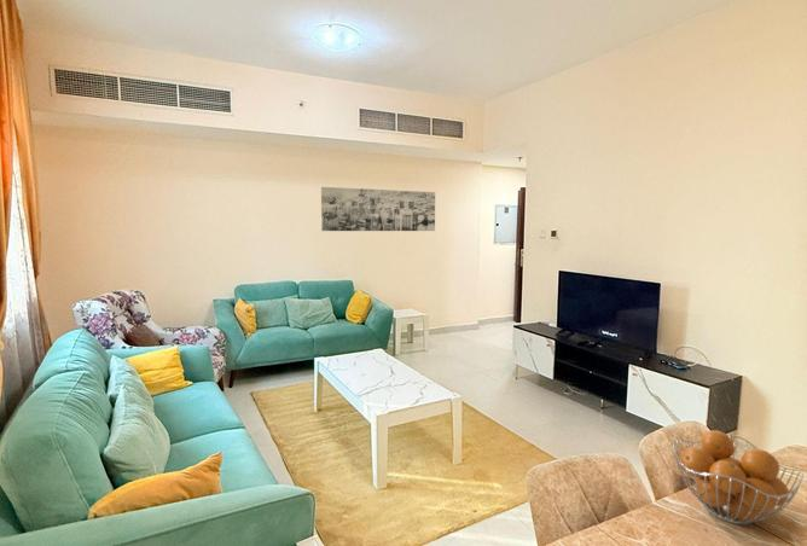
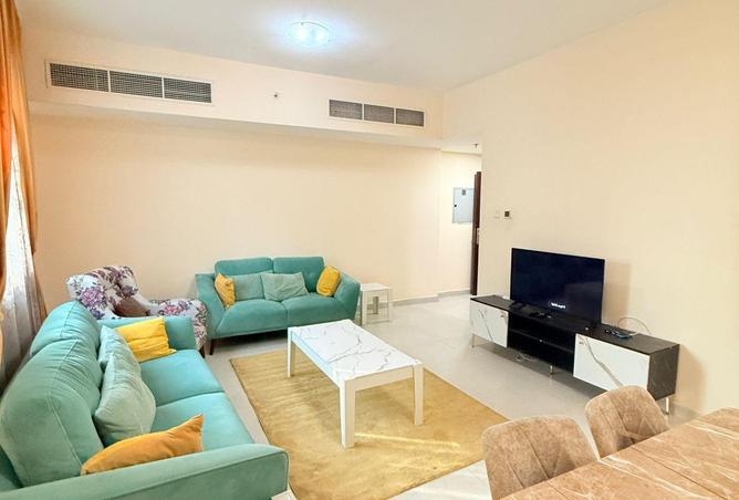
- wall art [320,186,436,232]
- fruit basket [672,429,805,527]
